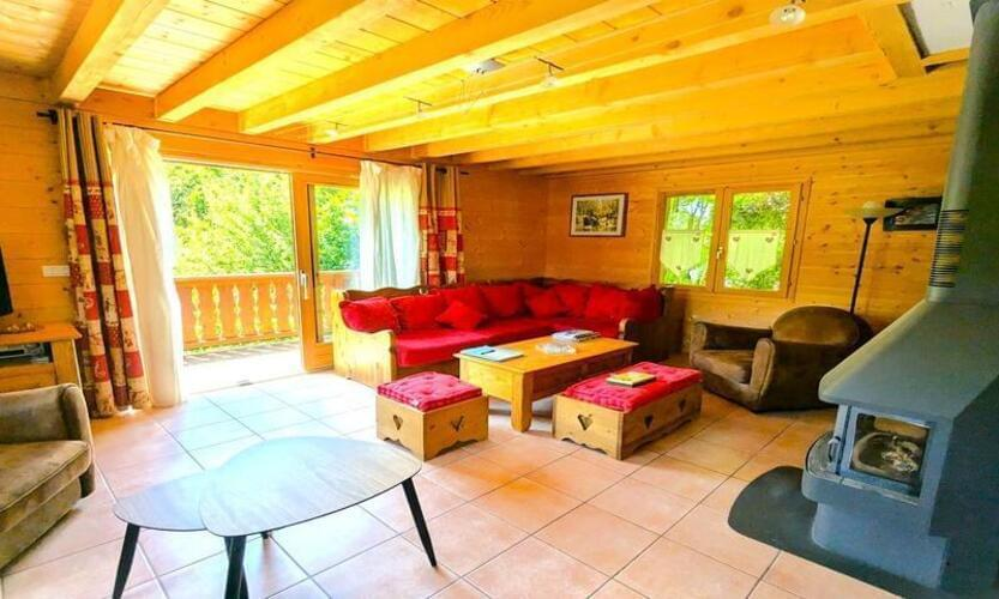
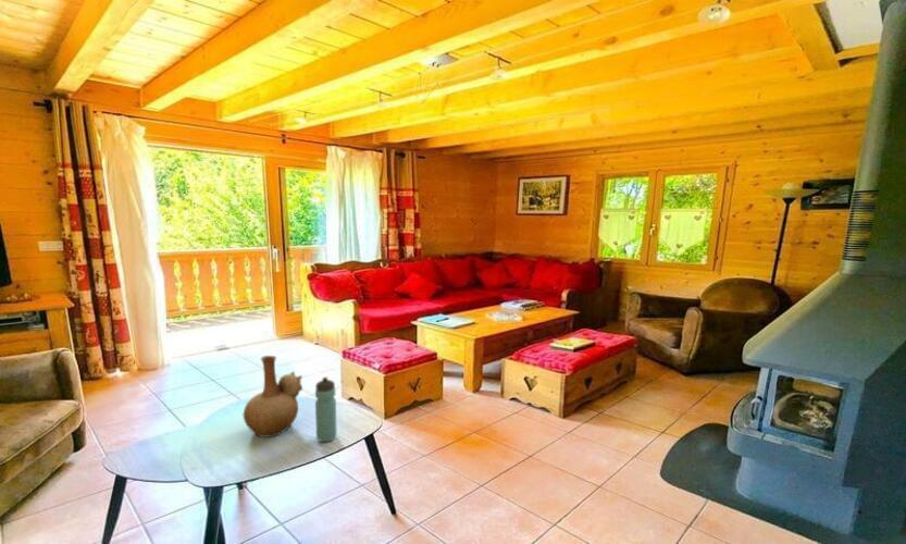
+ water bottle [314,376,338,443]
+ vase [243,355,303,438]
